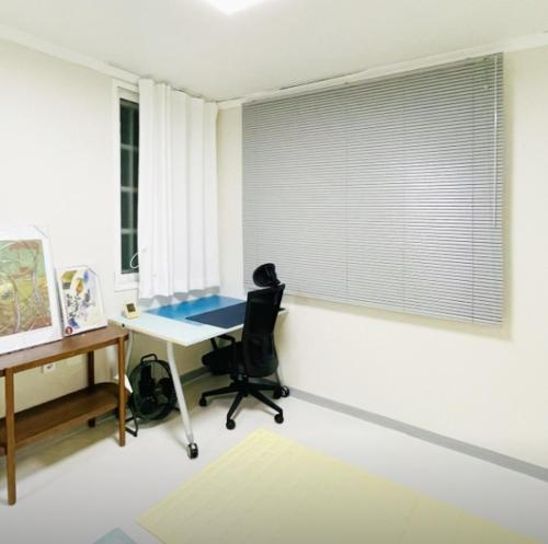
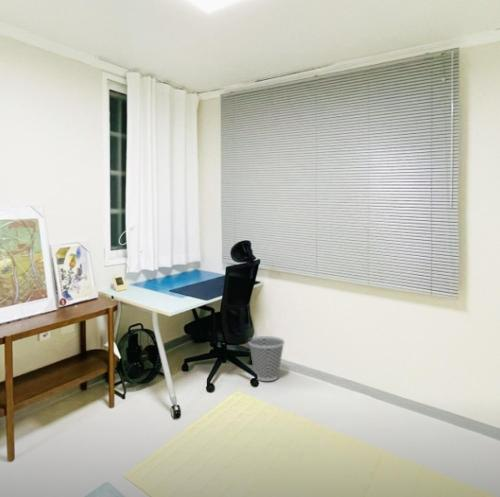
+ wastebasket [247,335,286,382]
